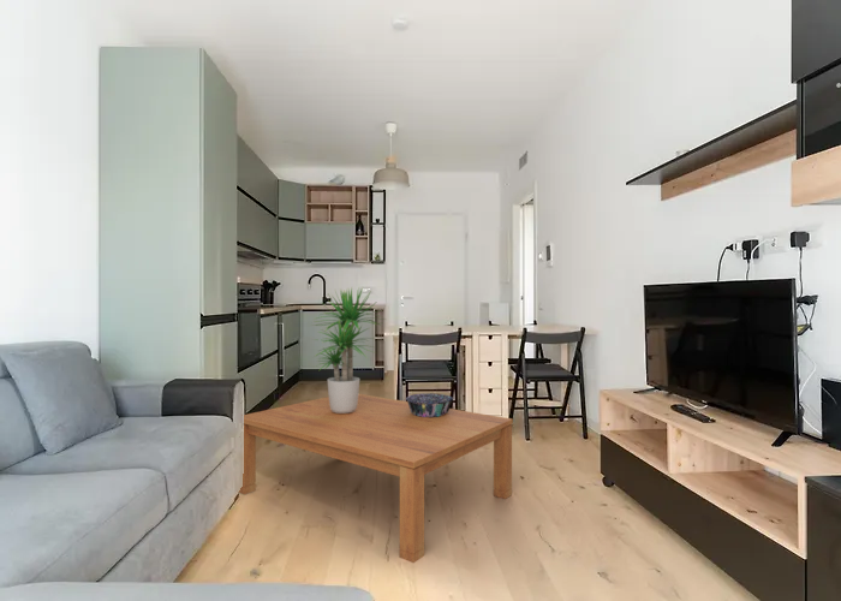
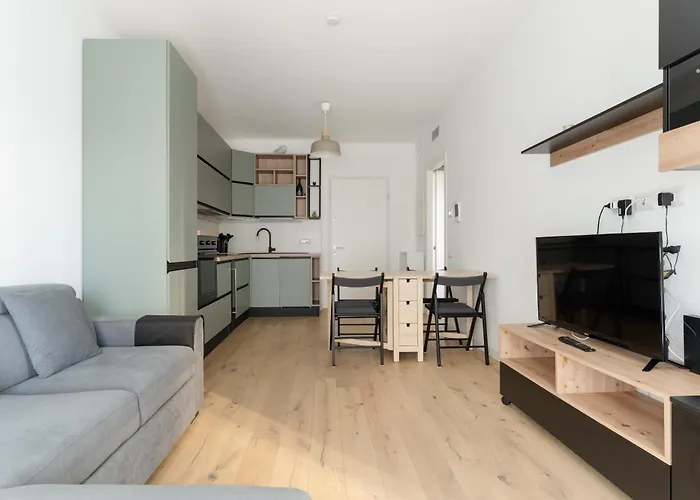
- potted plant [310,285,386,413]
- decorative bowl [405,392,454,417]
- coffee table [238,393,514,564]
